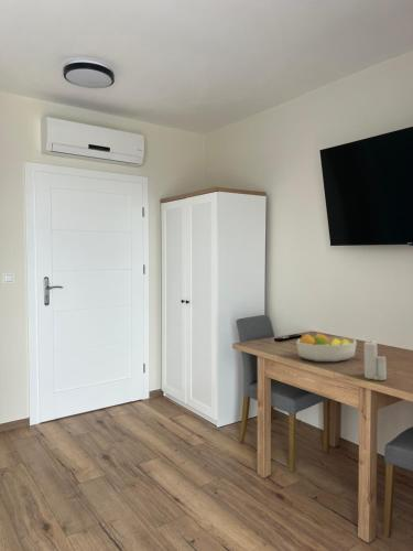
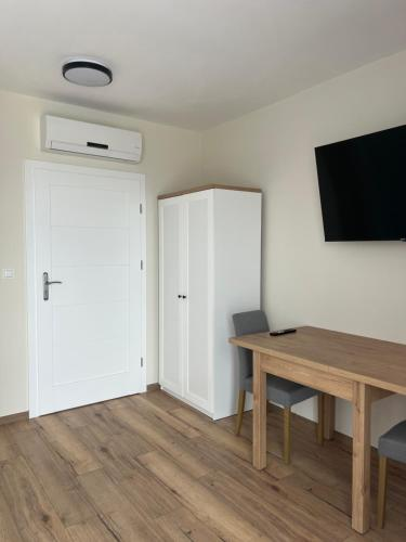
- fruit bowl [295,333,358,363]
- candle [363,341,388,381]
